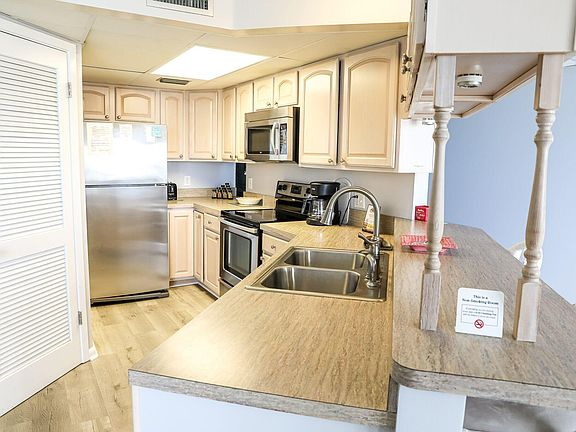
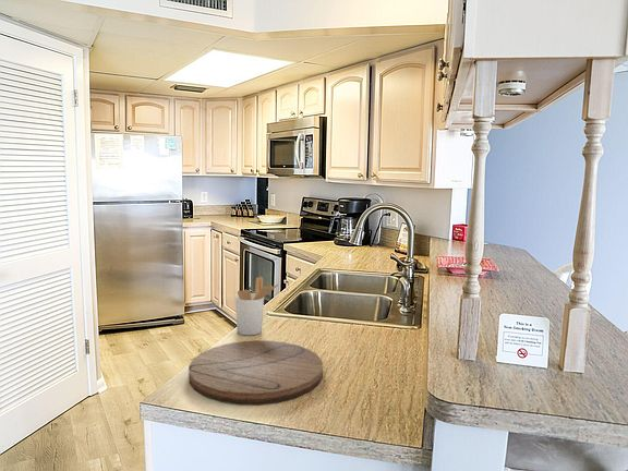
+ cutting board [188,339,324,406]
+ utensil holder [234,276,279,337]
